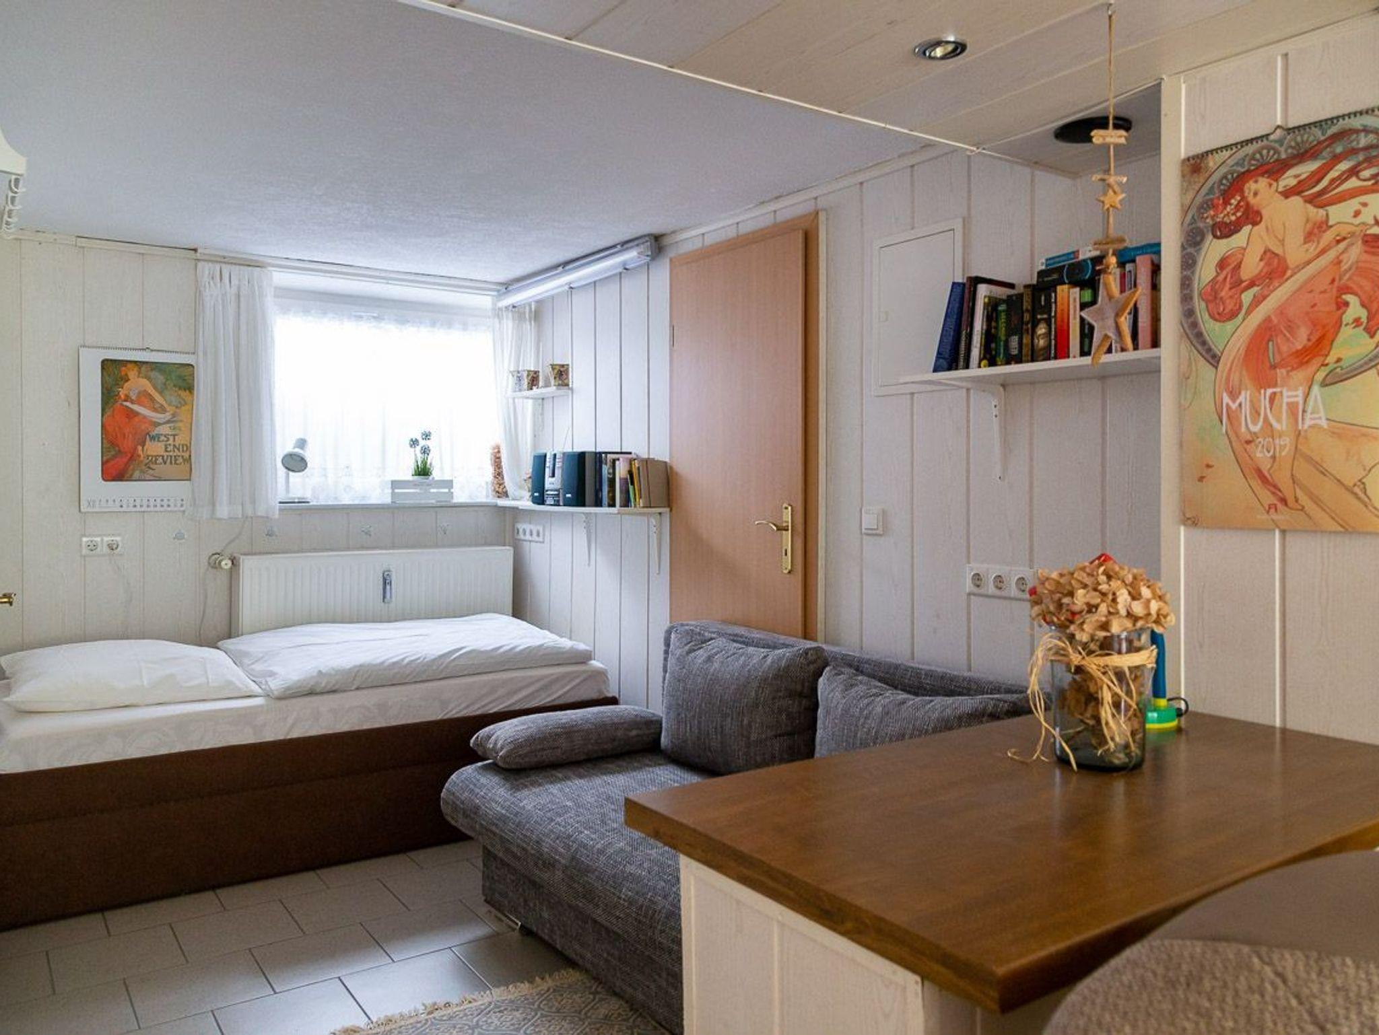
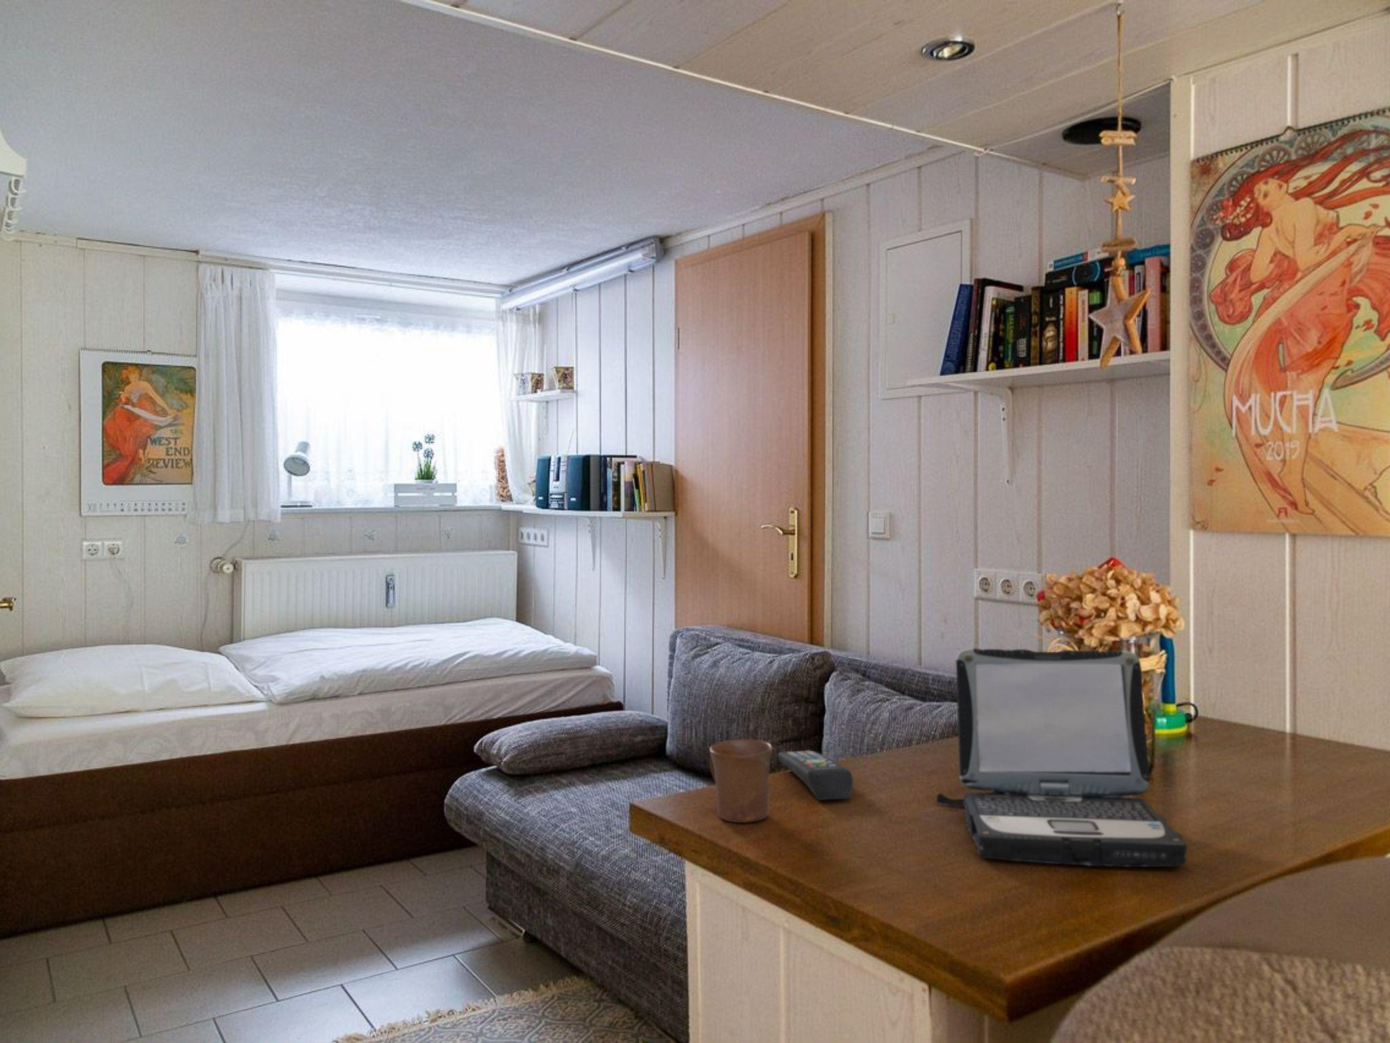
+ remote control [777,750,854,801]
+ laptop [936,647,1187,868]
+ mug [709,738,774,823]
